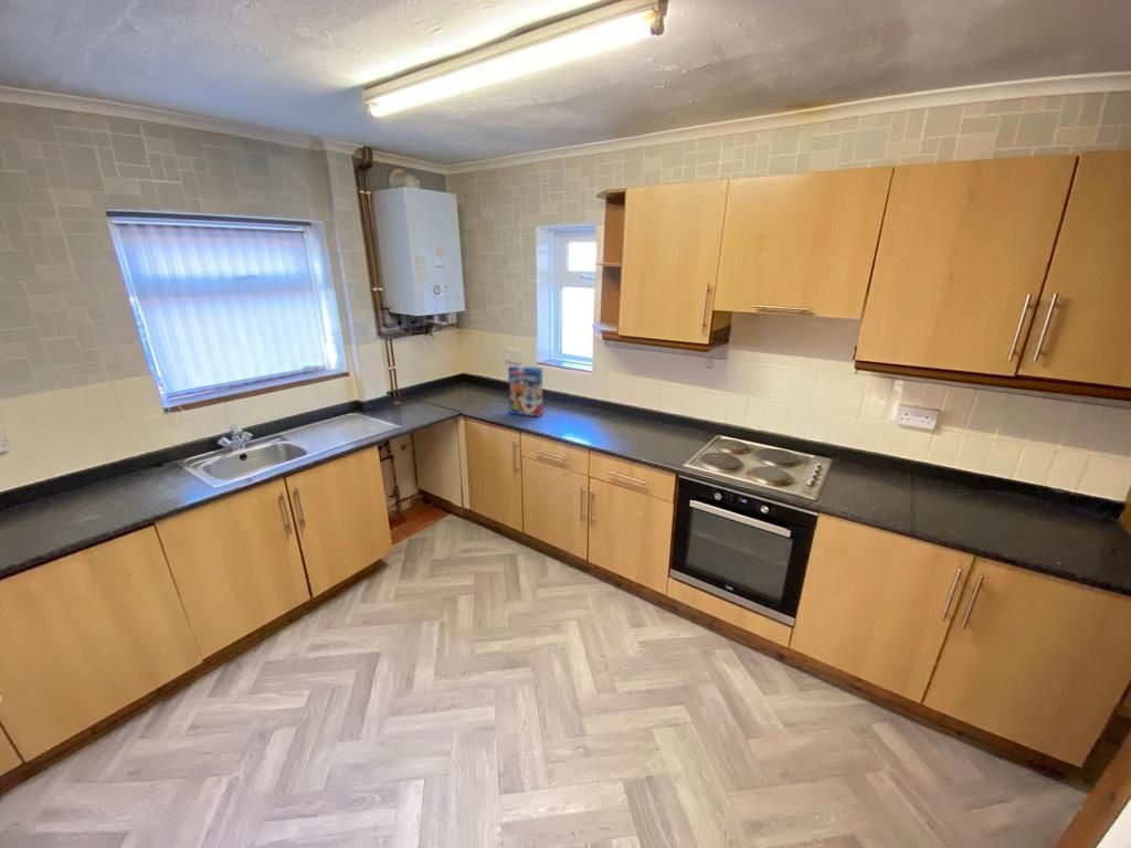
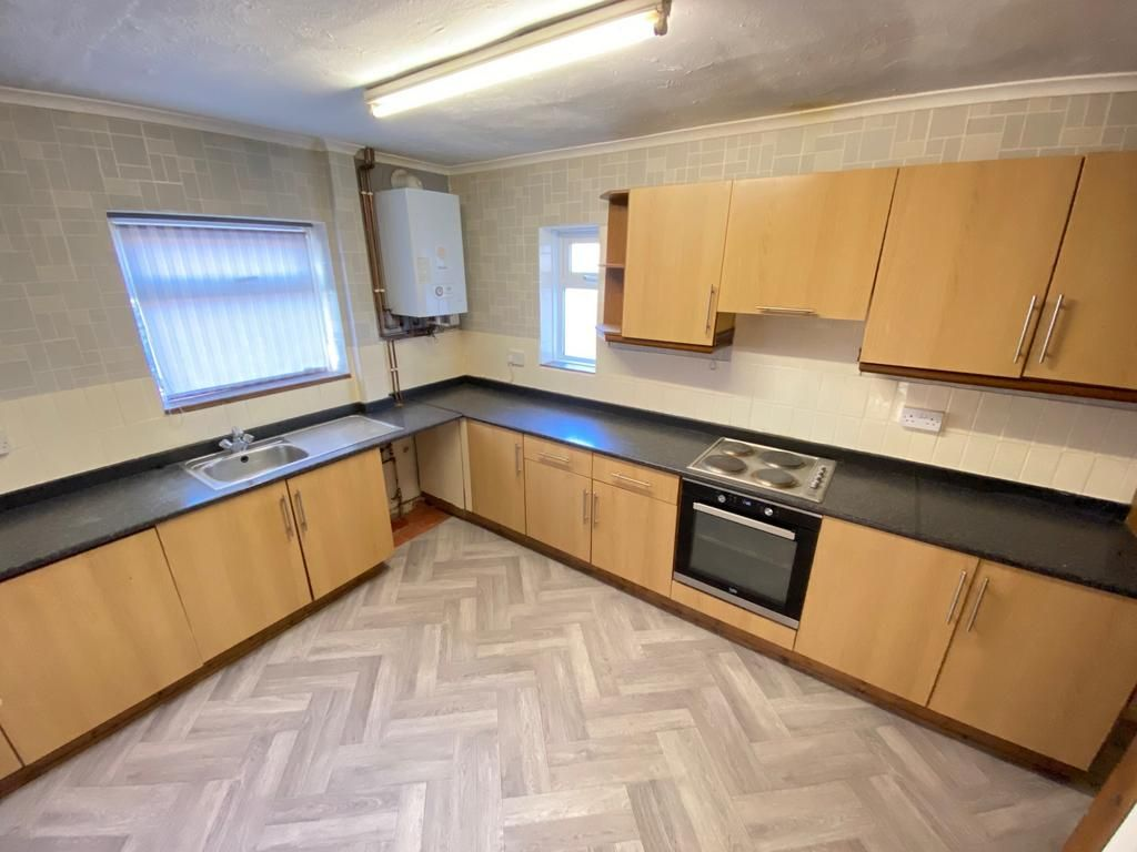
- cereal box [507,364,543,418]
